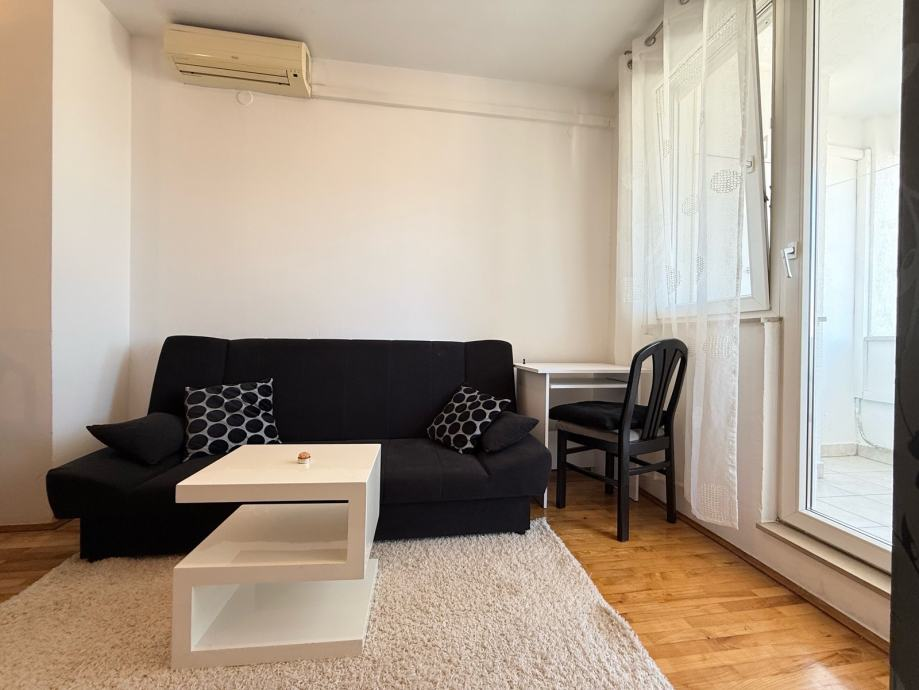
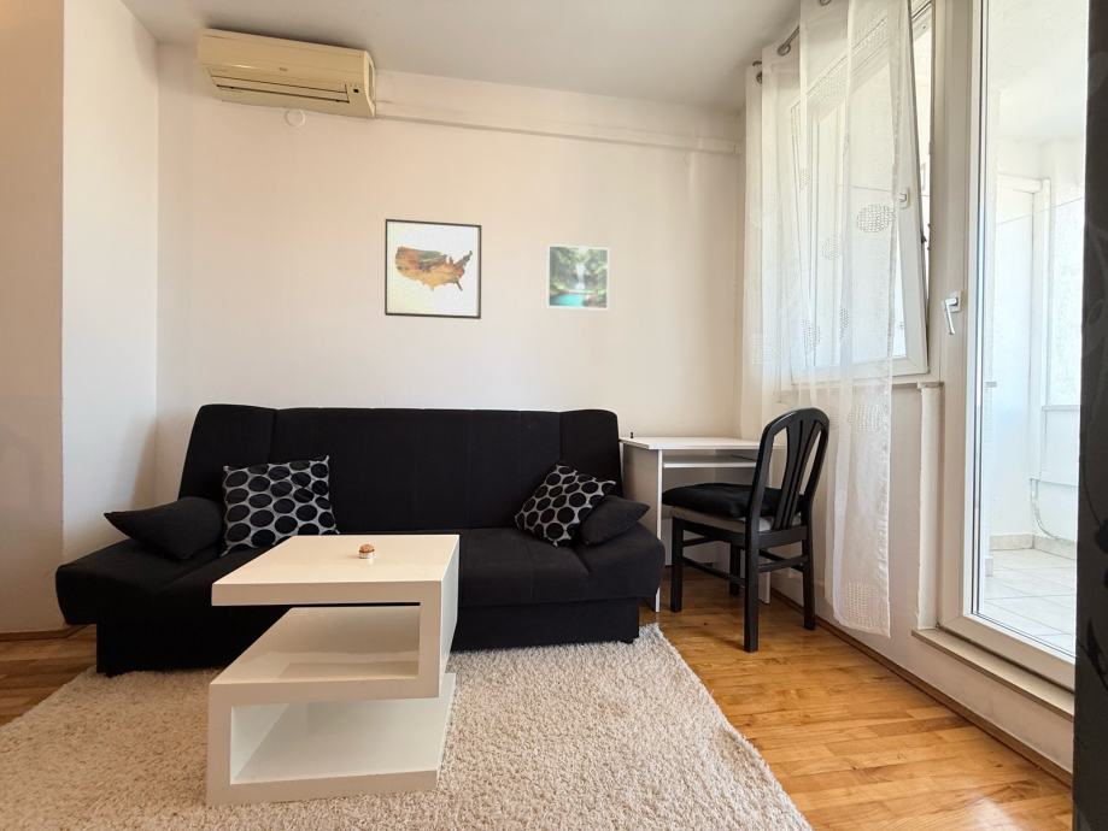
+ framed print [545,243,610,312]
+ wall art [383,218,483,320]
